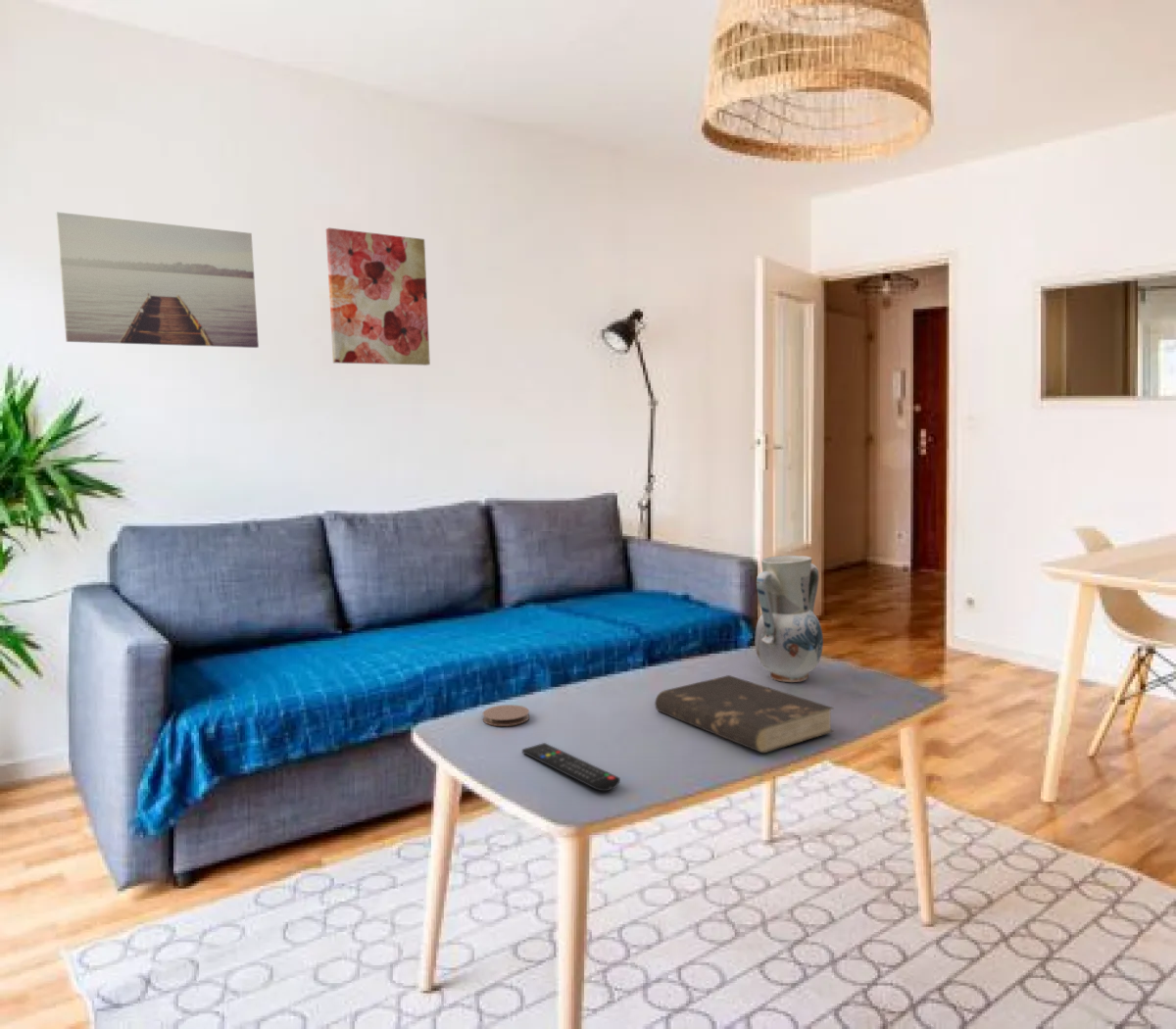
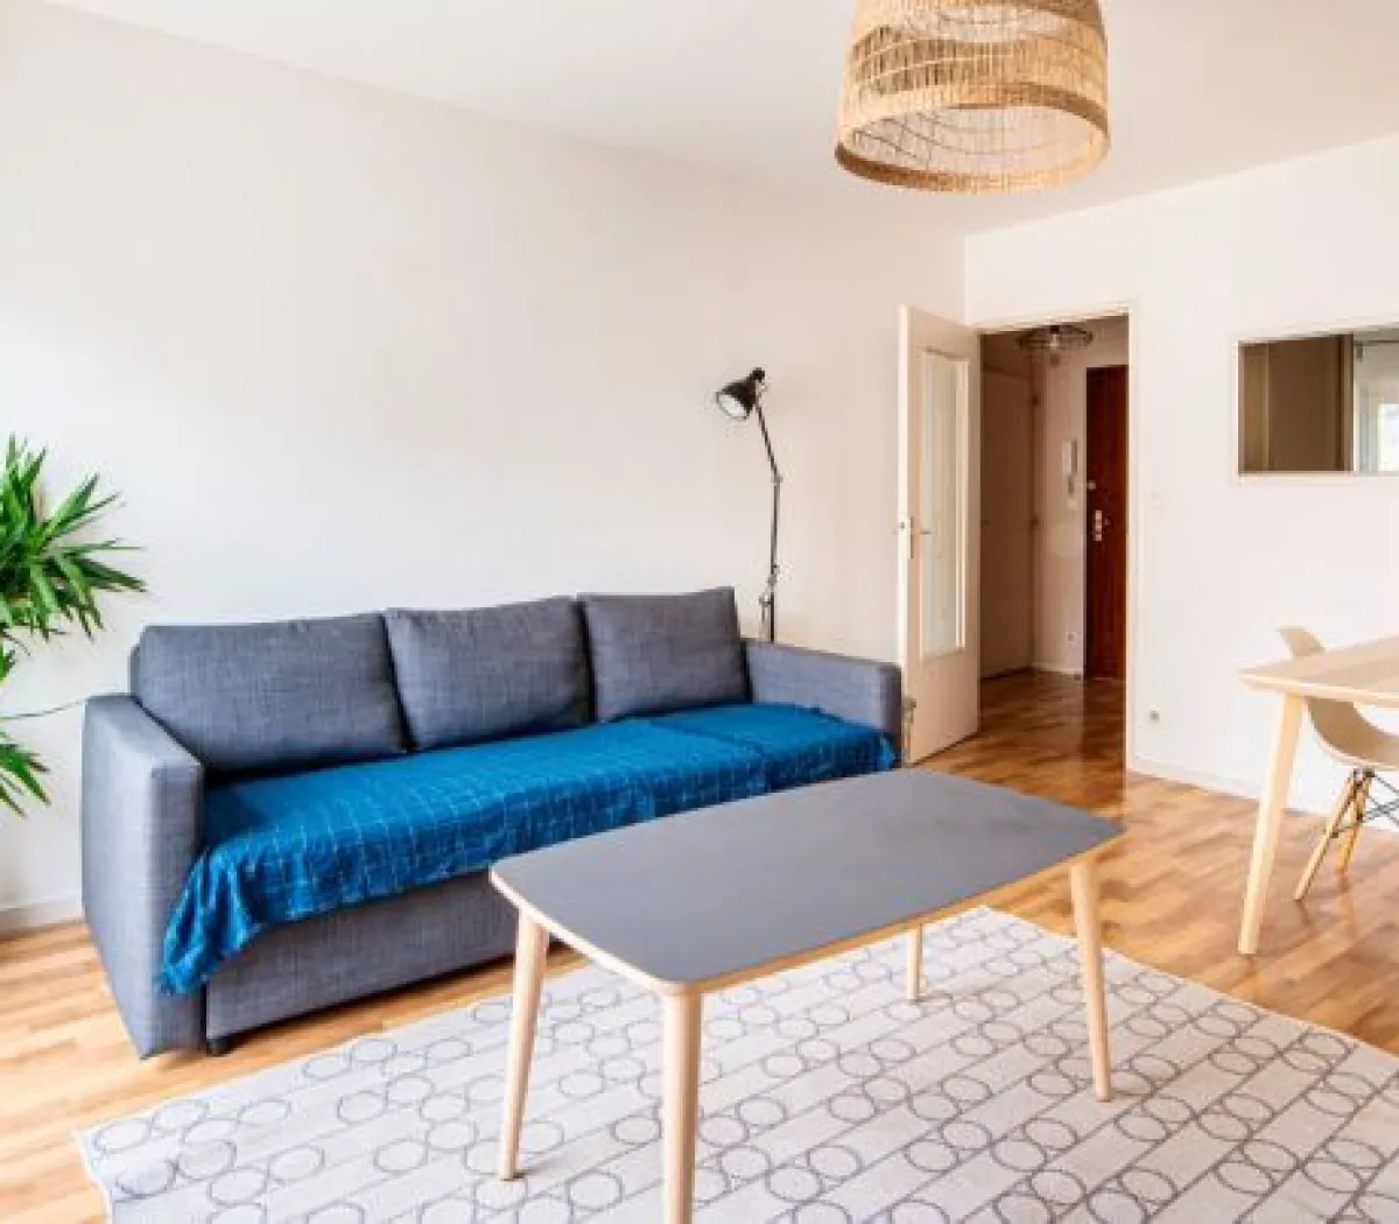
- book [654,674,835,754]
- vase [754,555,824,683]
- remote control [521,742,621,793]
- wall art [55,211,260,349]
- coaster [482,704,530,727]
- wall art [325,227,431,367]
